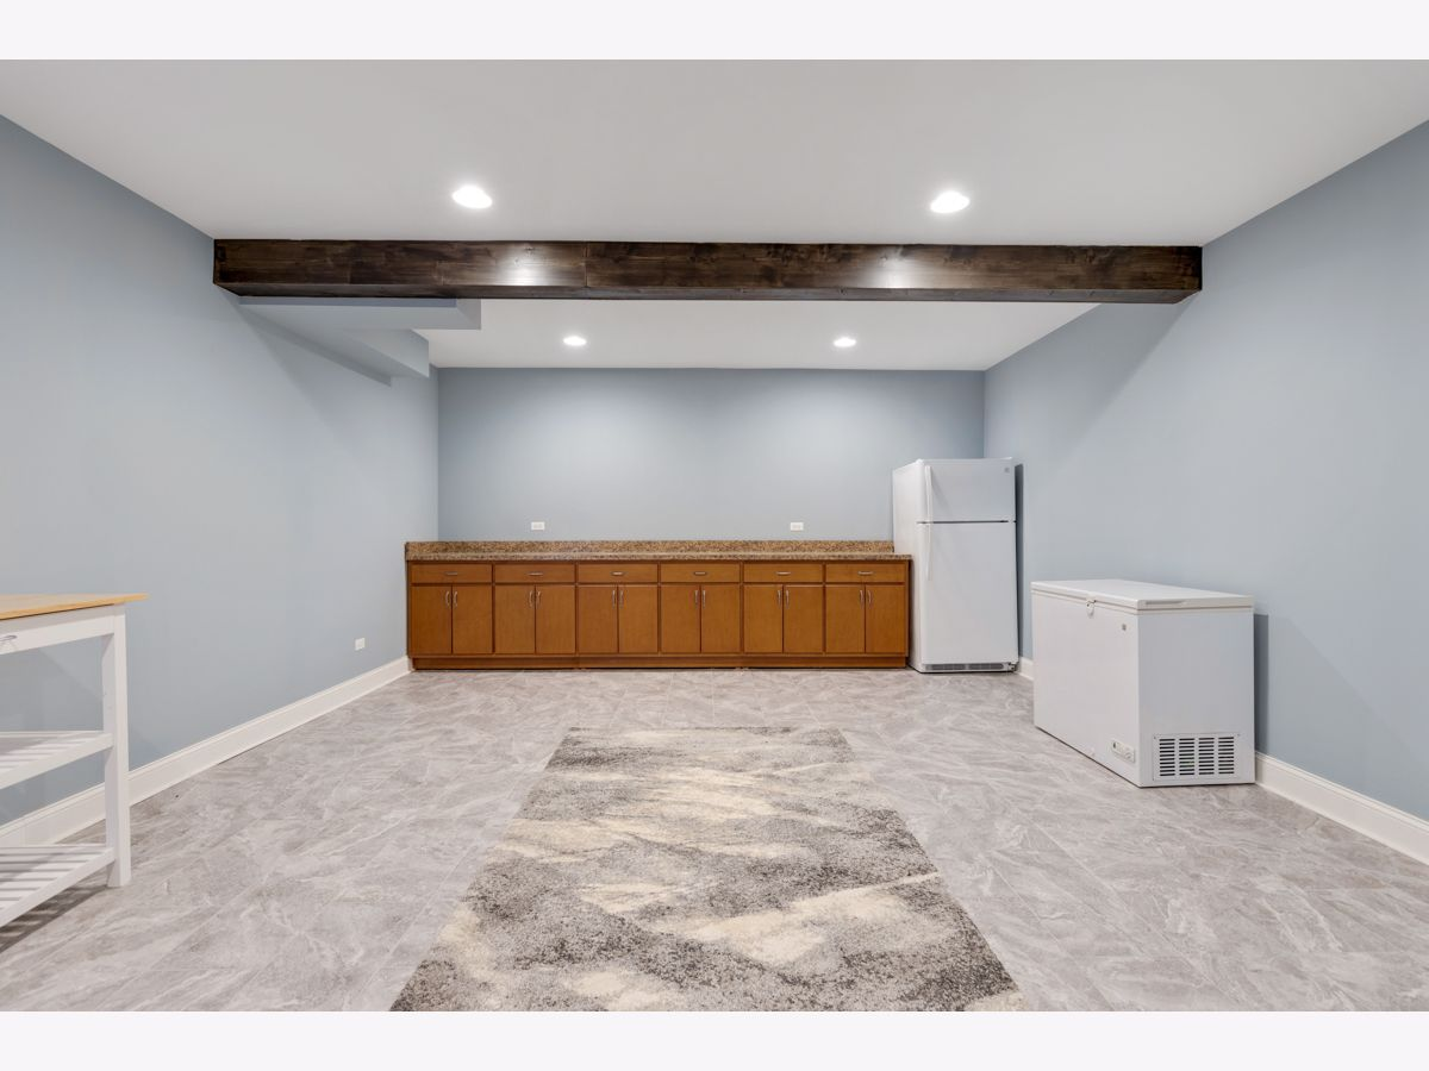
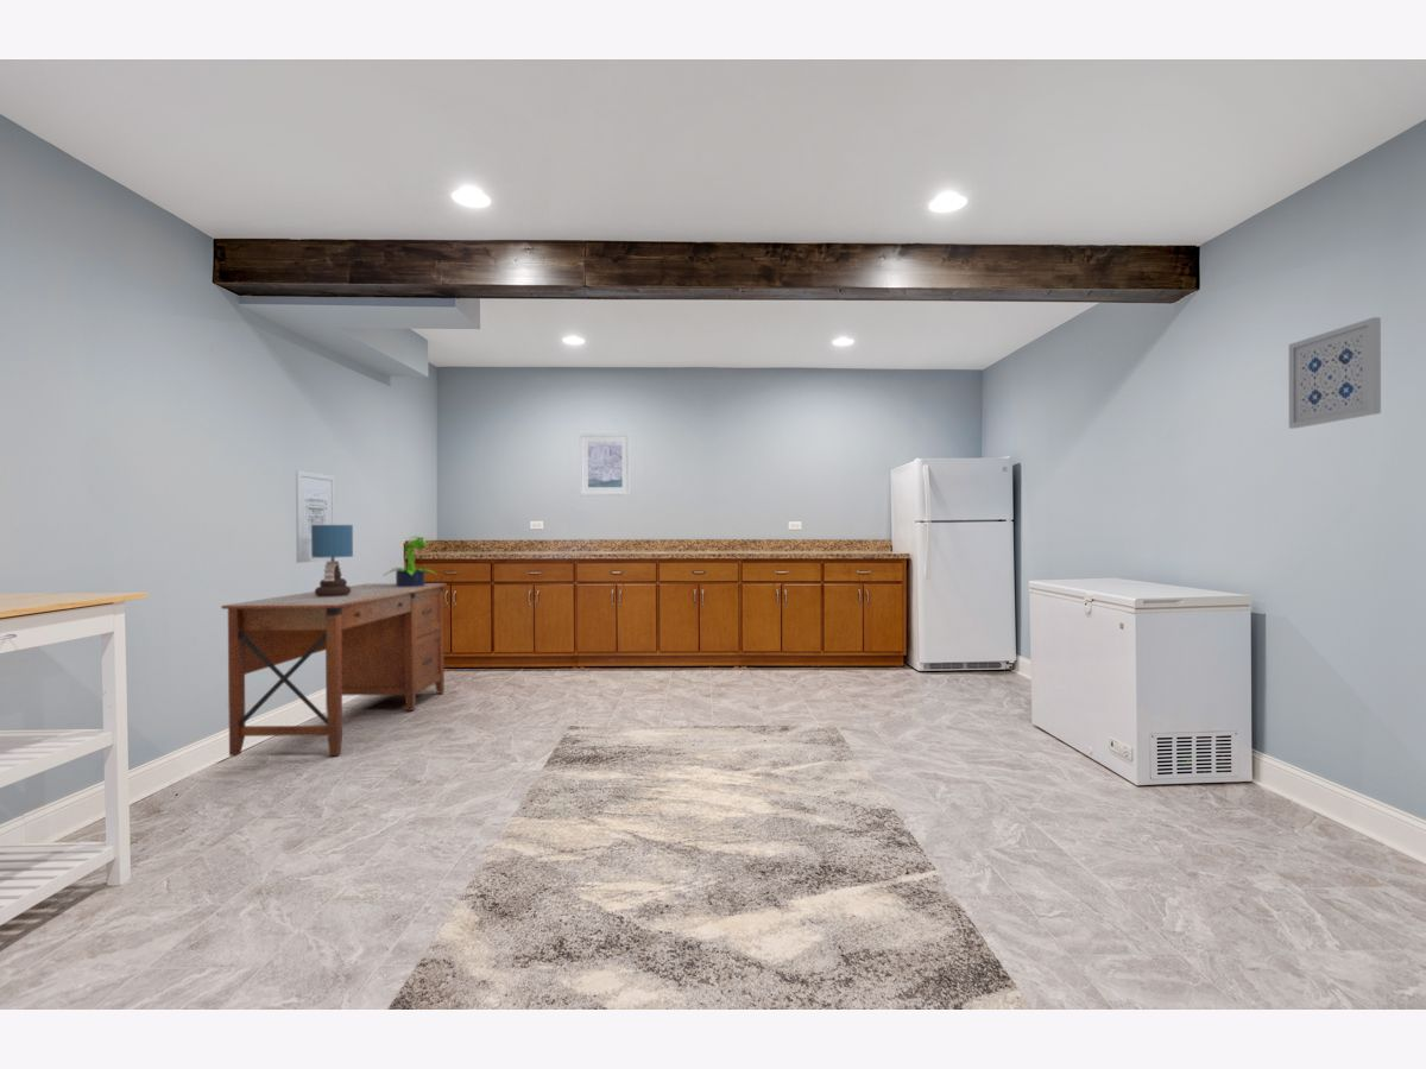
+ desk [220,582,448,758]
+ wall art [295,469,337,564]
+ table lamp [311,524,354,596]
+ potted plant [383,534,438,587]
+ wall art [1288,316,1382,430]
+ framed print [579,432,632,496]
